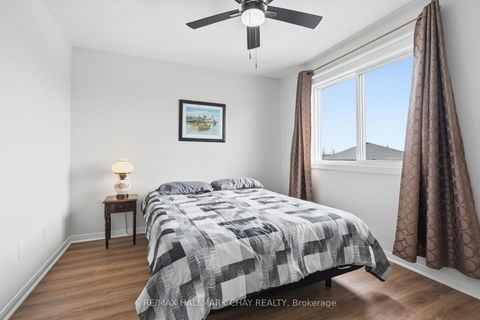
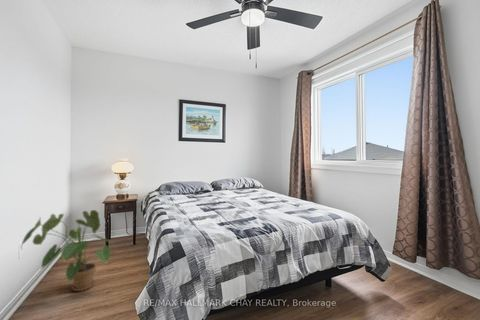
+ house plant [20,209,112,292]
